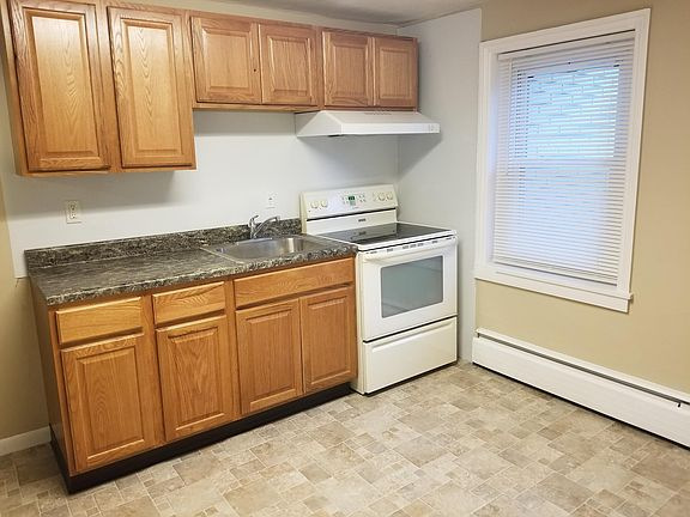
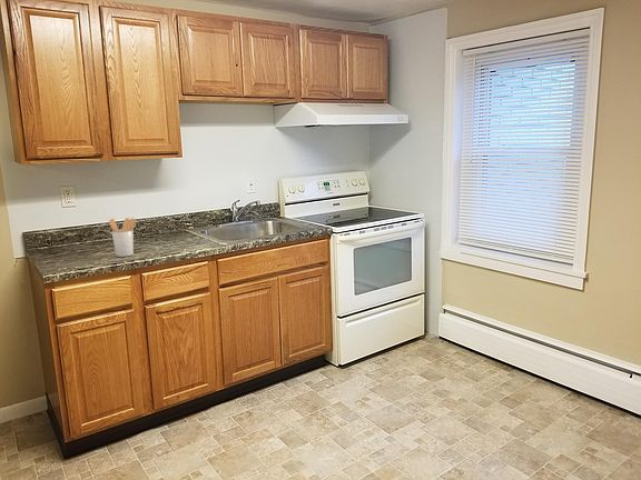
+ utensil holder [108,217,137,258]
